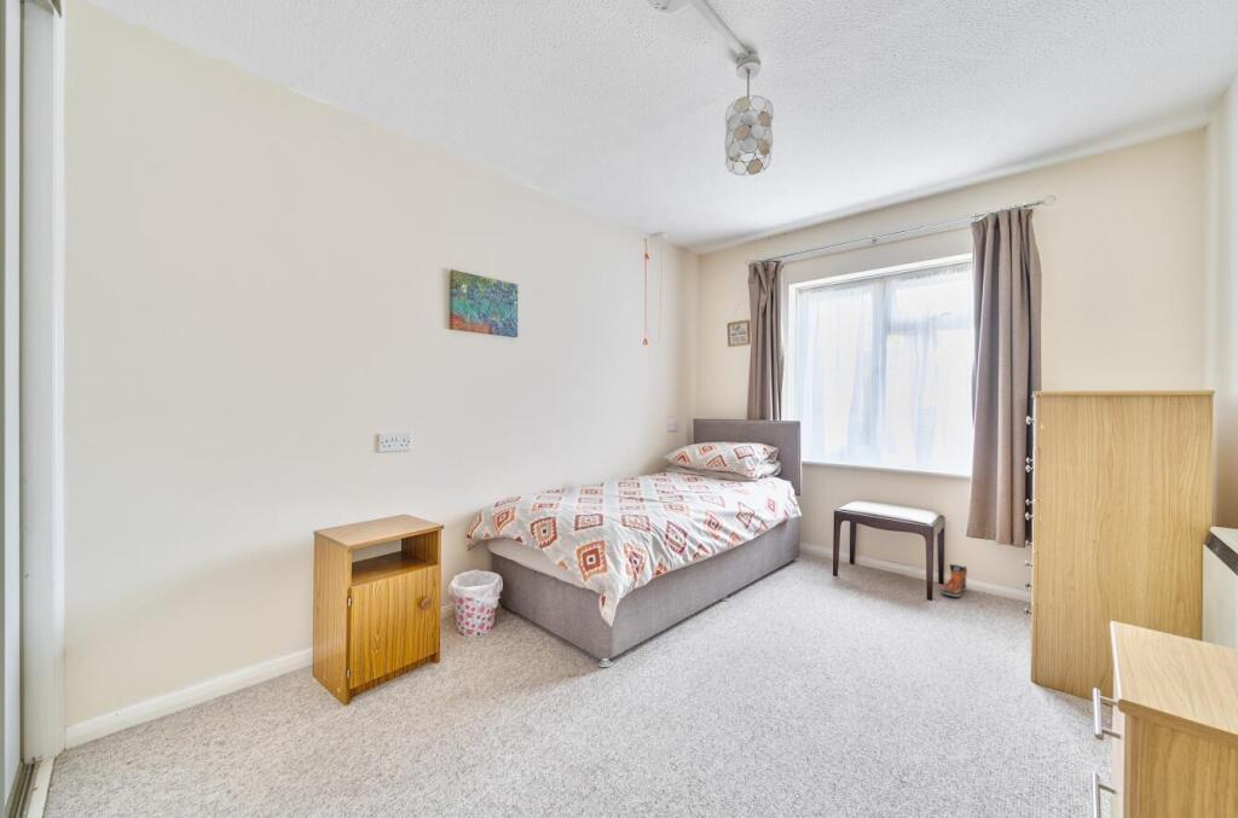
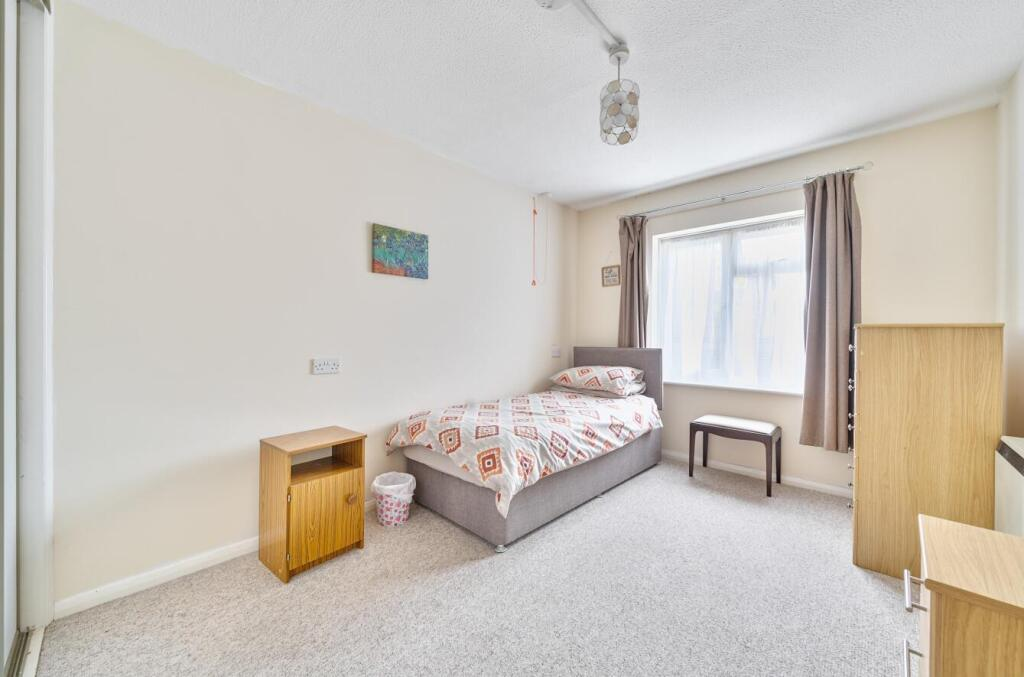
- sneaker [939,563,968,598]
